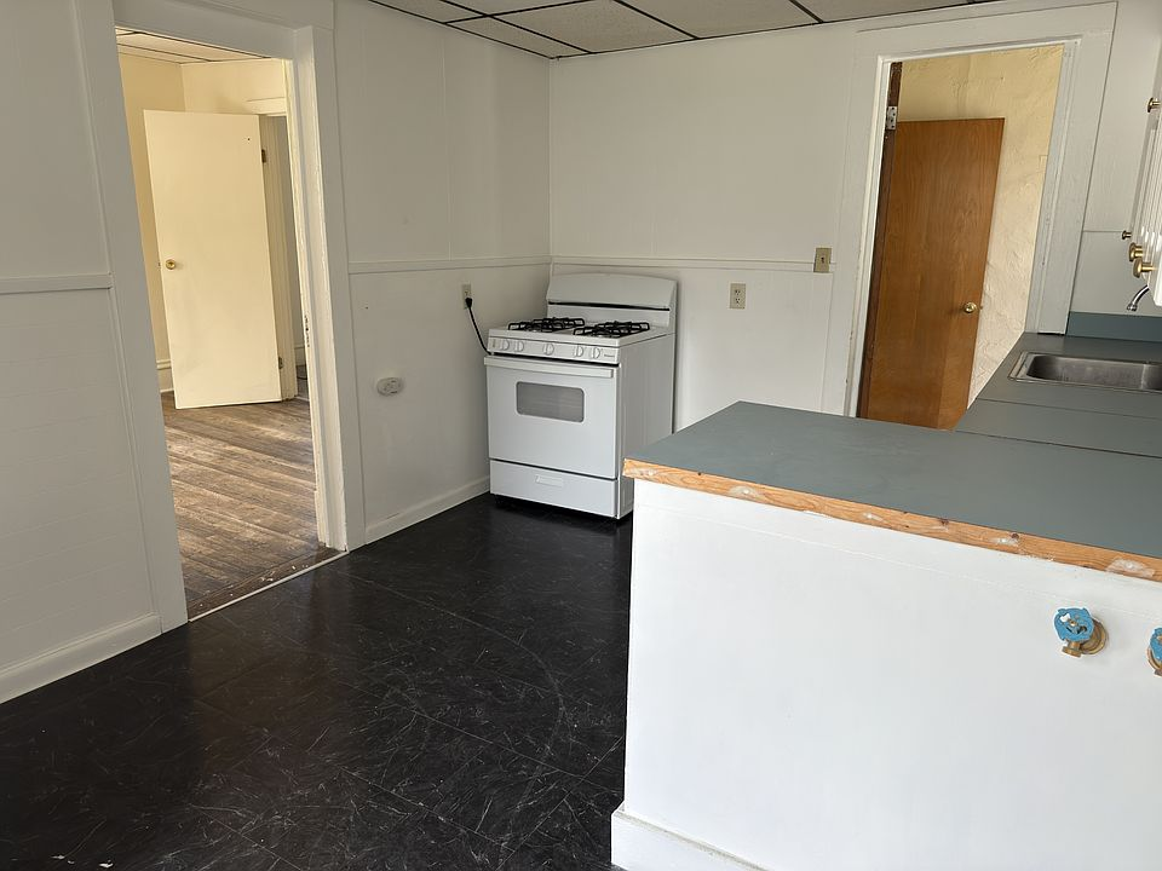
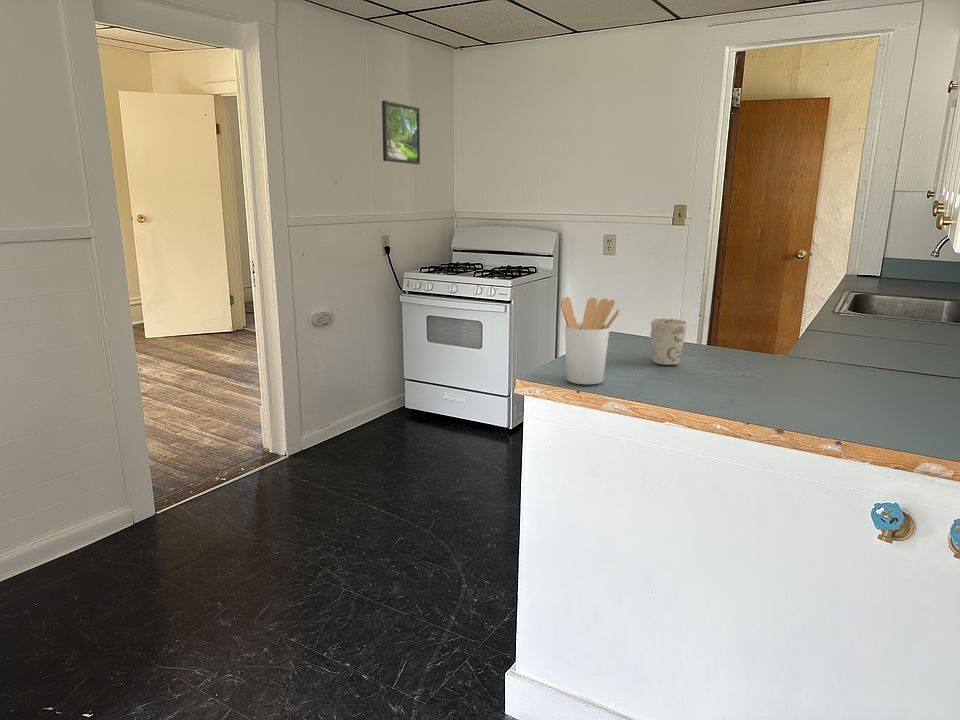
+ utensil holder [560,296,620,385]
+ mug [649,318,688,366]
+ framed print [381,100,421,165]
